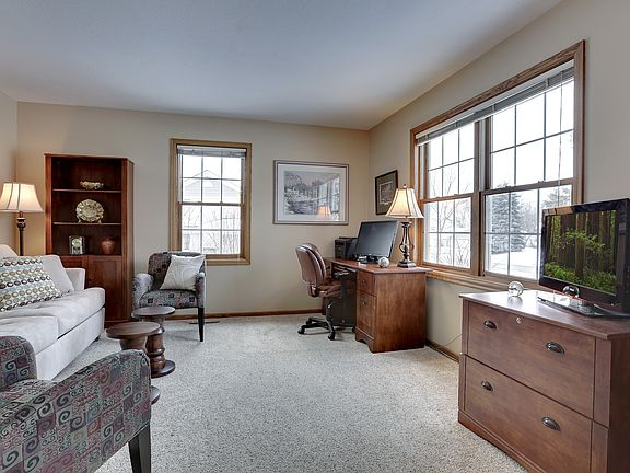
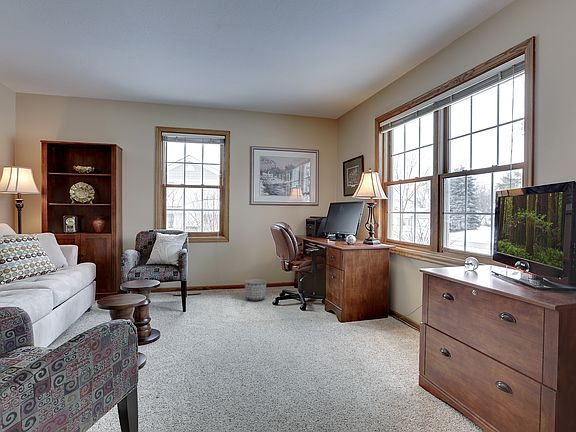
+ planter [244,278,267,302]
